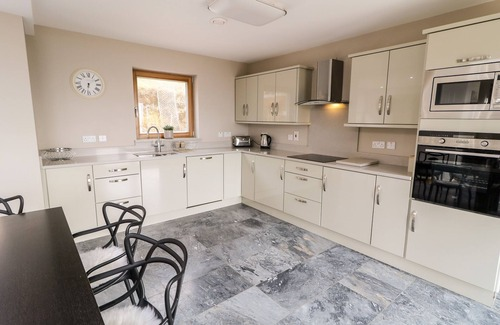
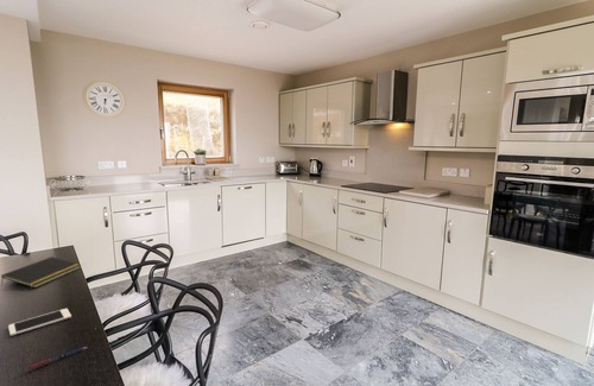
+ pen [25,346,89,371]
+ cell phone [7,308,72,337]
+ notepad [0,255,82,289]
